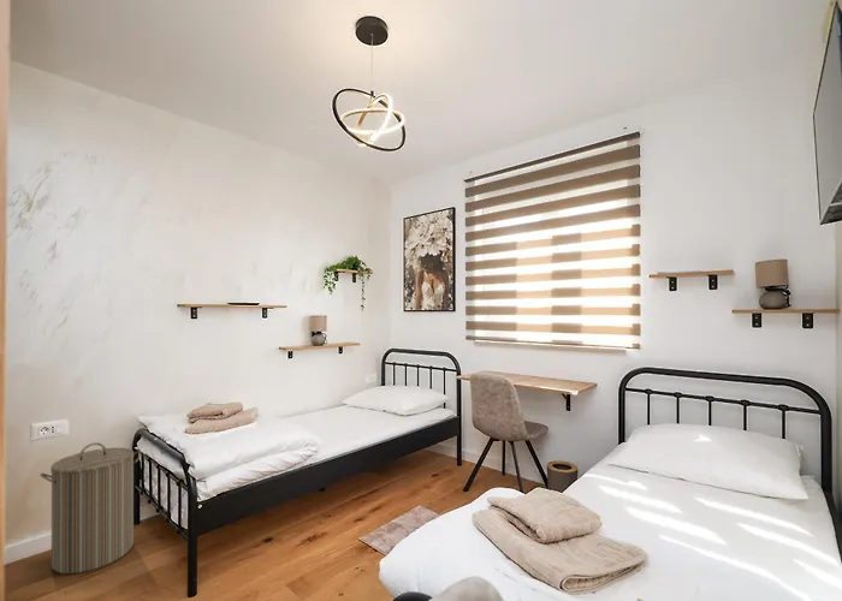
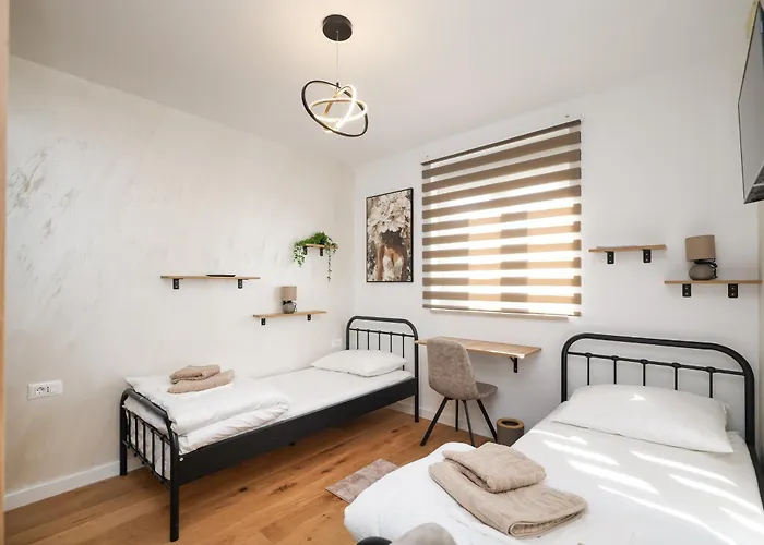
- laundry hamper [38,441,143,575]
